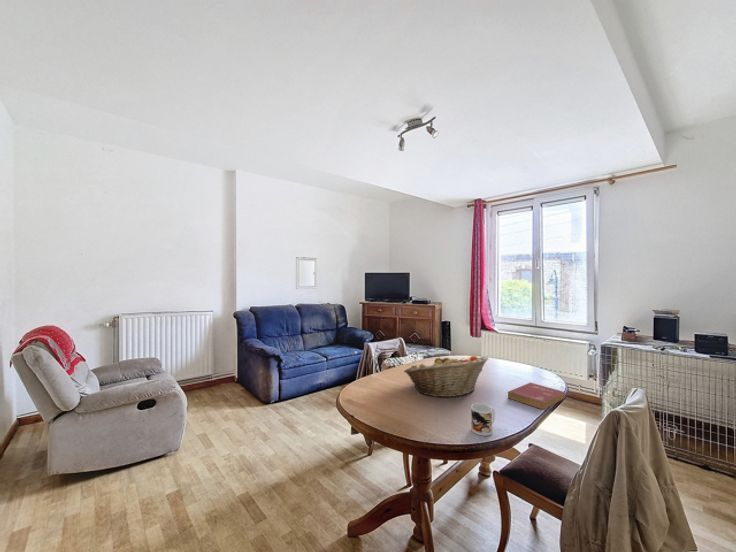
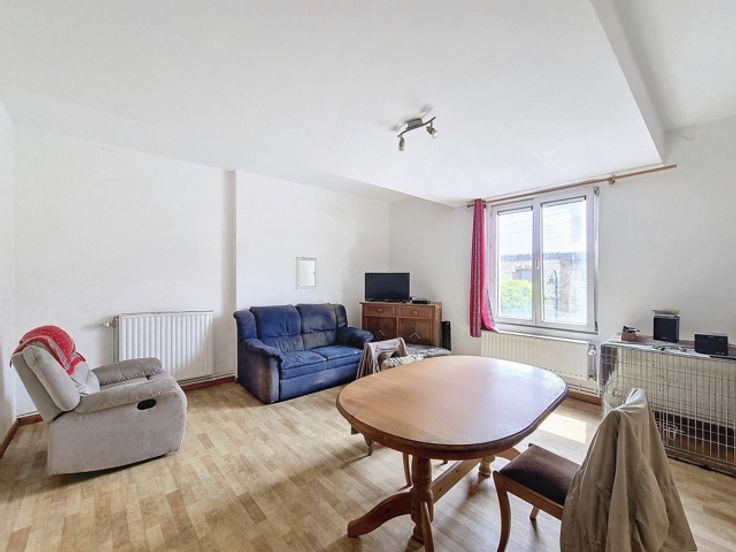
- book [507,381,566,411]
- fruit basket [403,355,489,398]
- mug [470,402,496,437]
